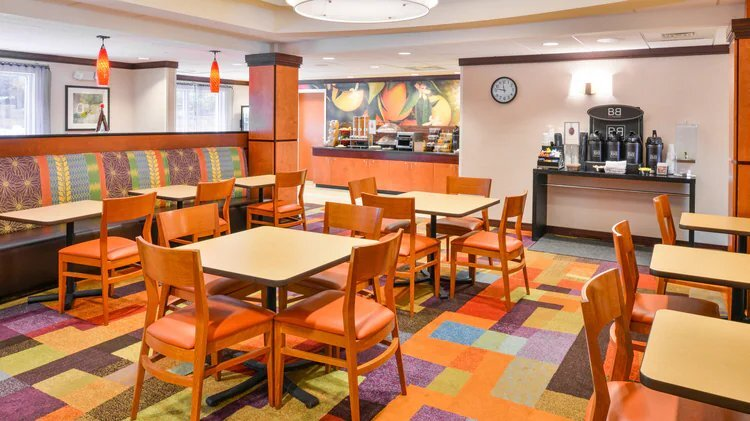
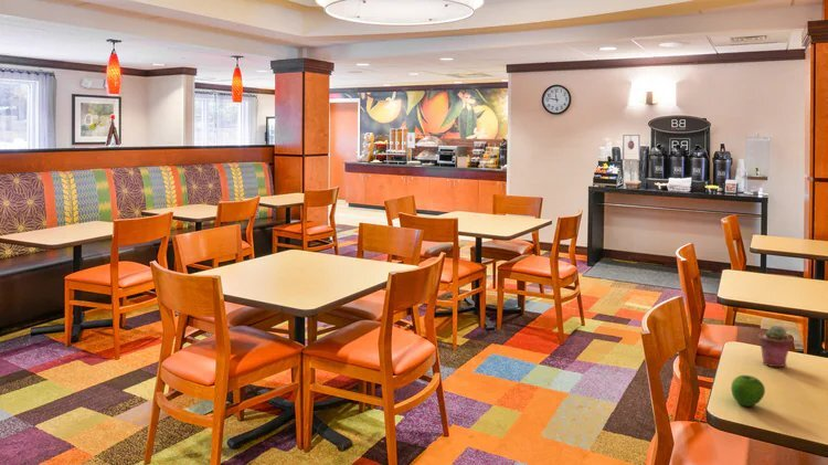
+ apple [730,374,766,408]
+ potted succulent [757,325,794,368]
